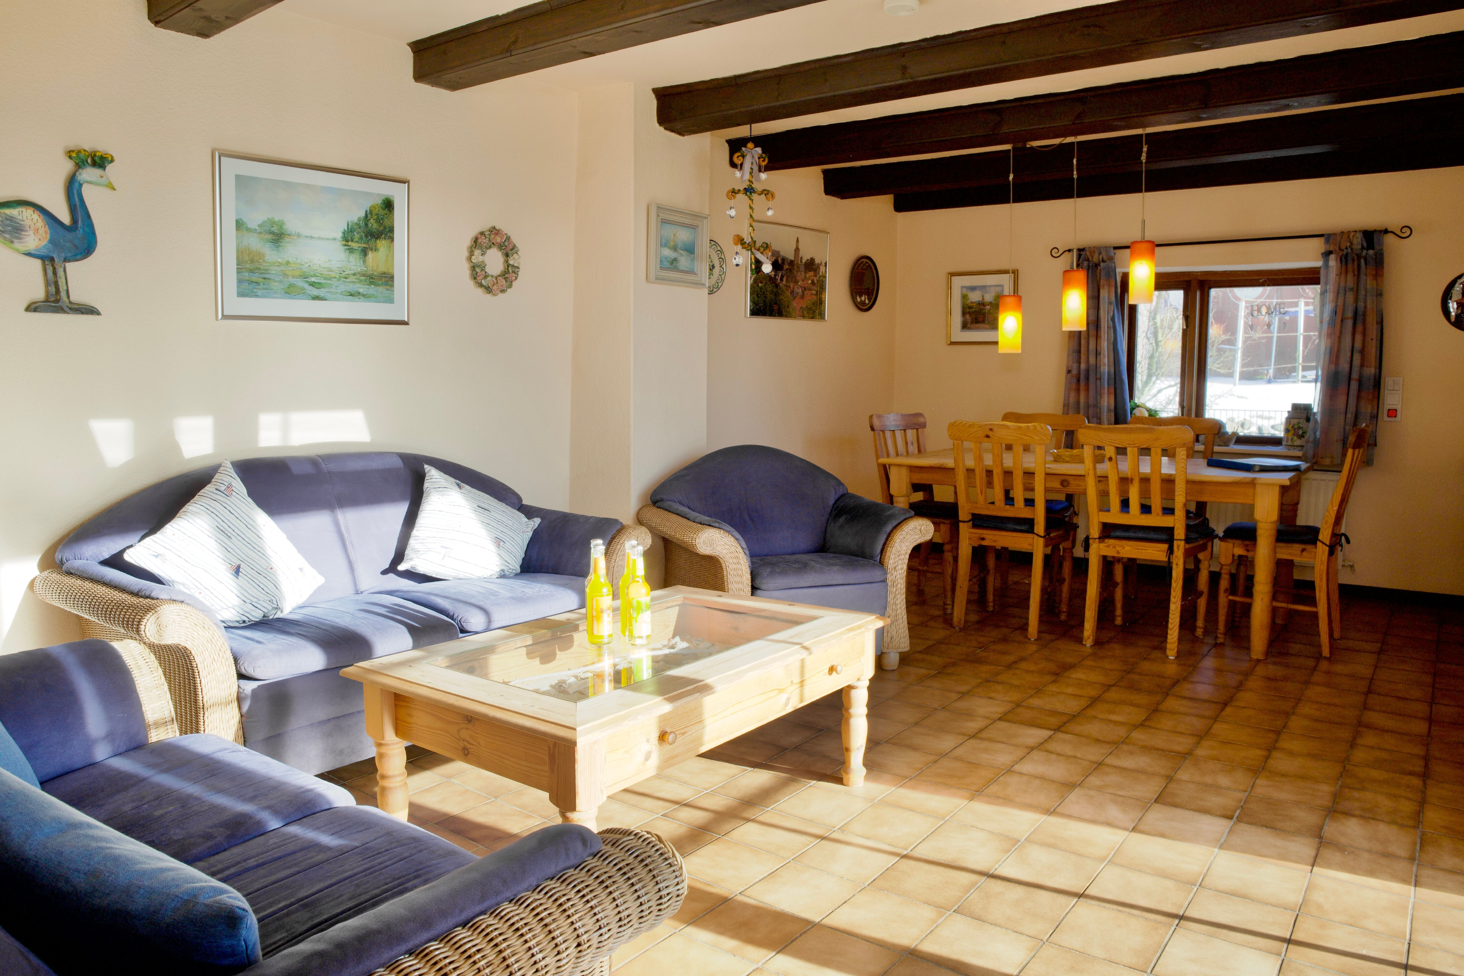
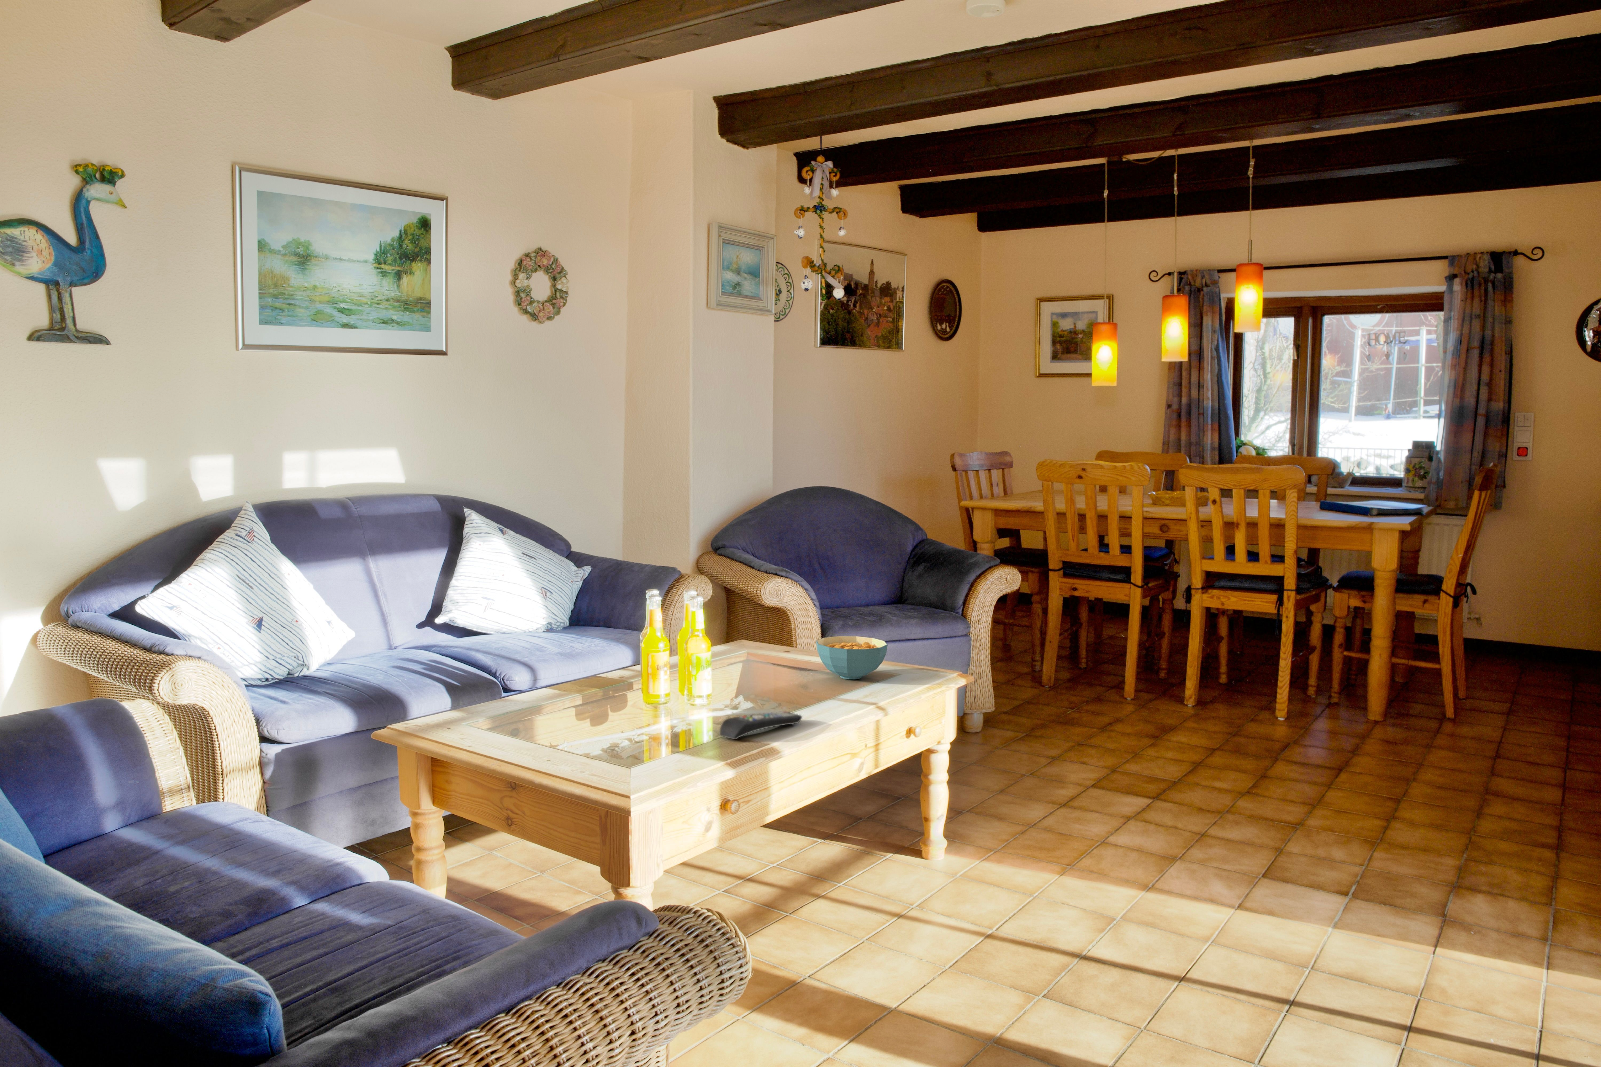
+ remote control [719,711,803,740]
+ cereal bowl [816,636,887,680]
